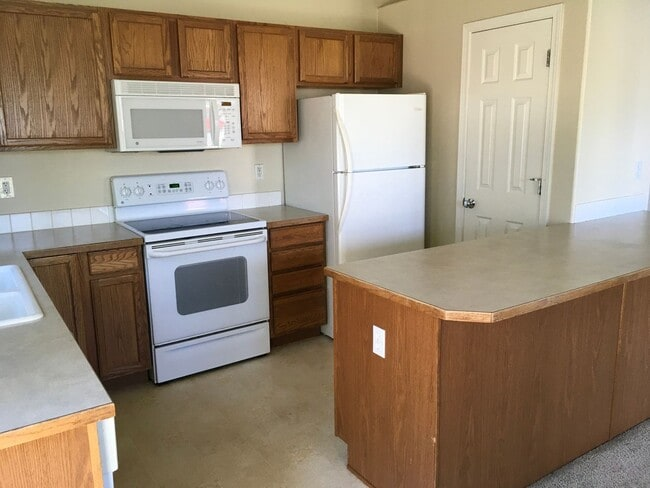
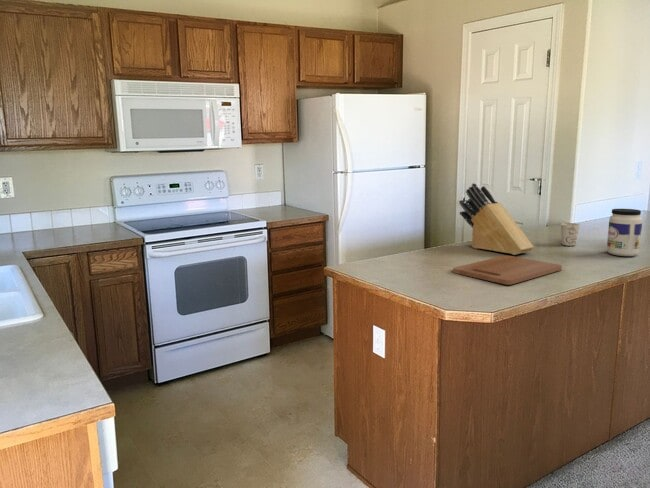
+ jar [606,208,643,257]
+ cutting board [452,255,563,286]
+ knife block [458,182,535,256]
+ mug [560,222,581,247]
